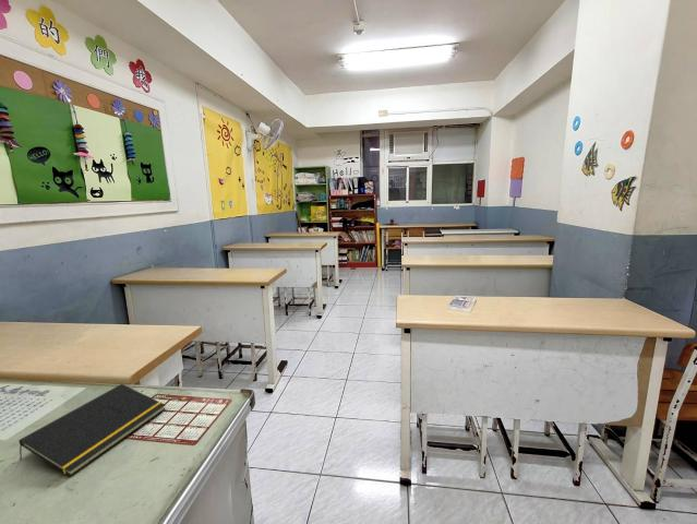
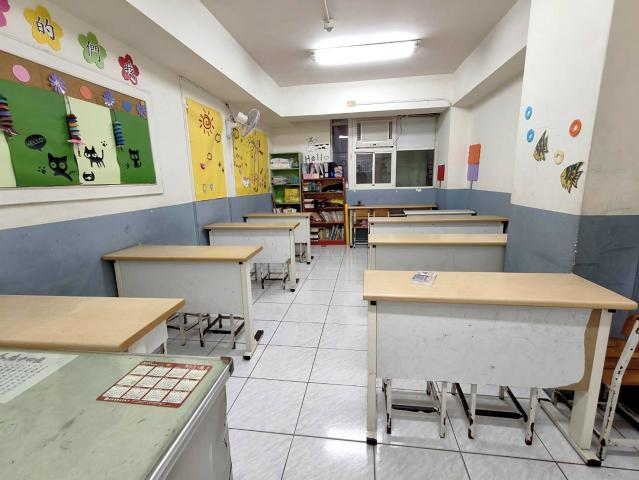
- notepad [19,383,167,477]
